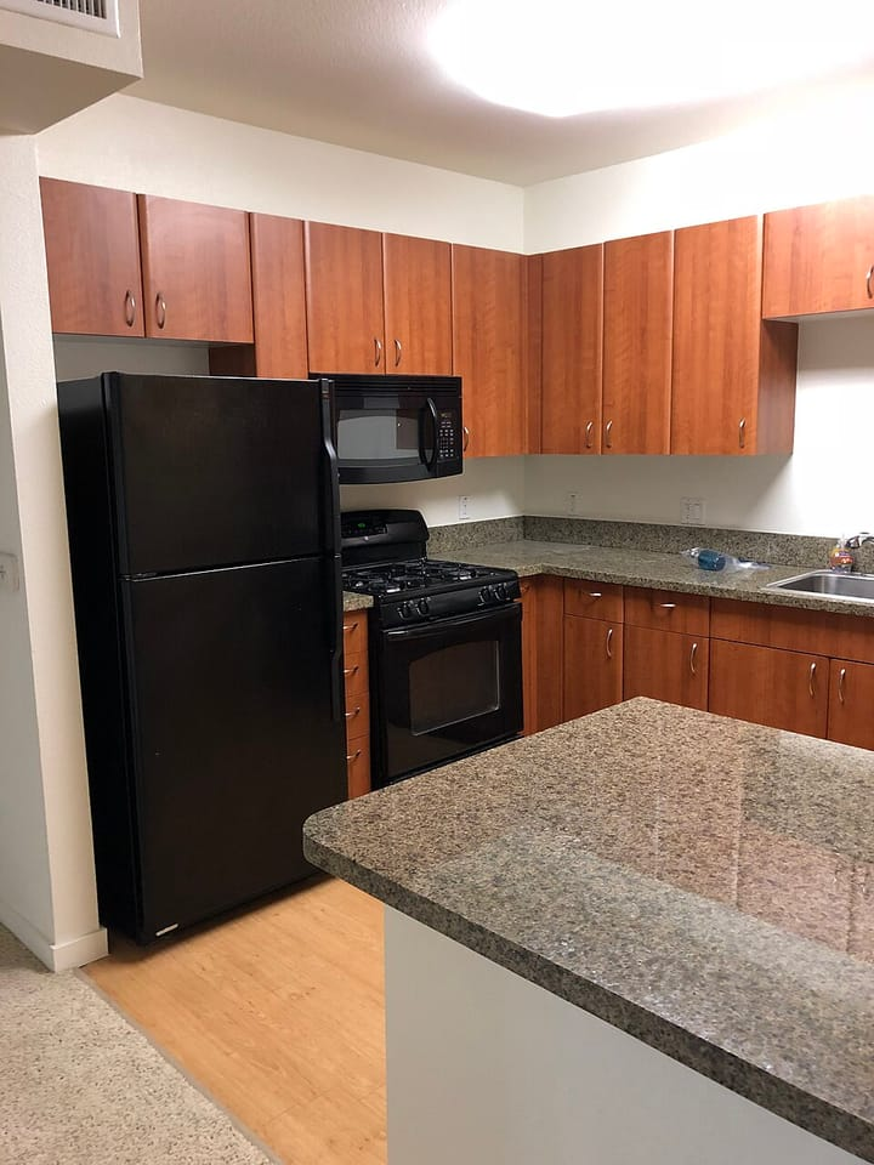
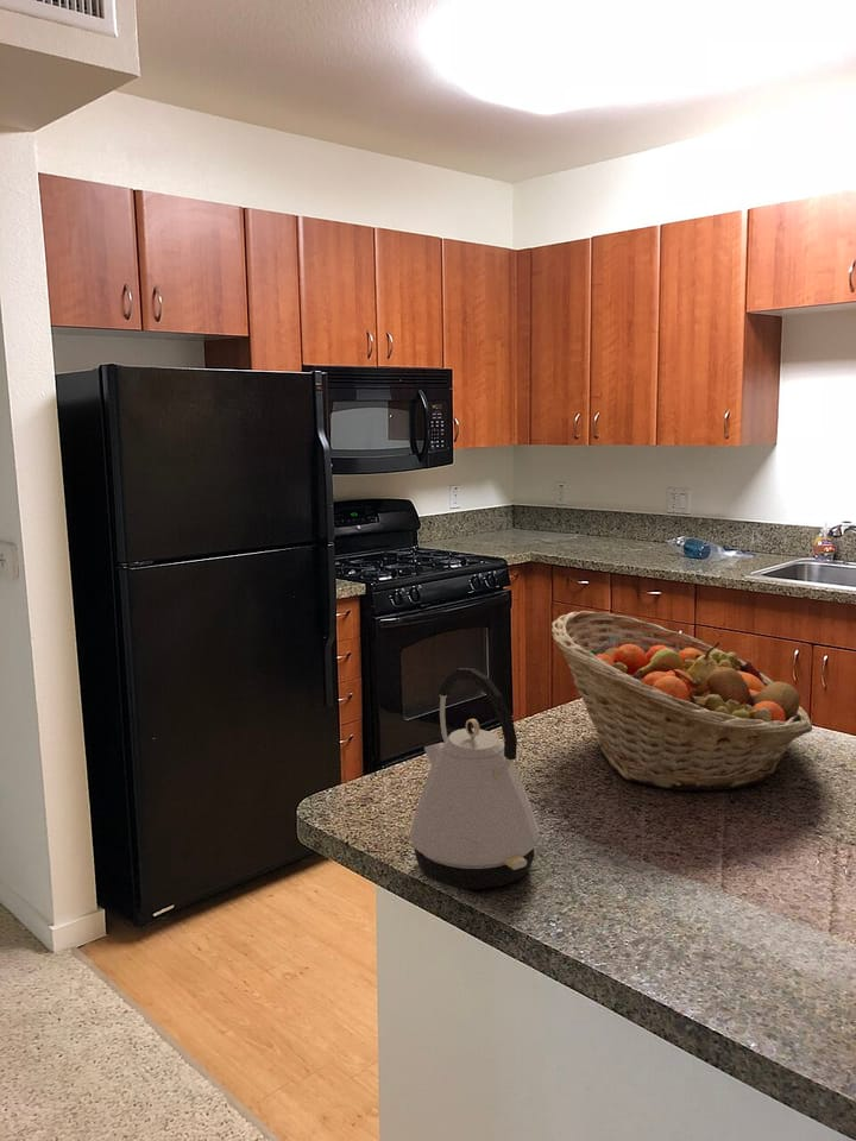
+ fruit basket [550,610,813,792]
+ kettle [409,667,540,889]
